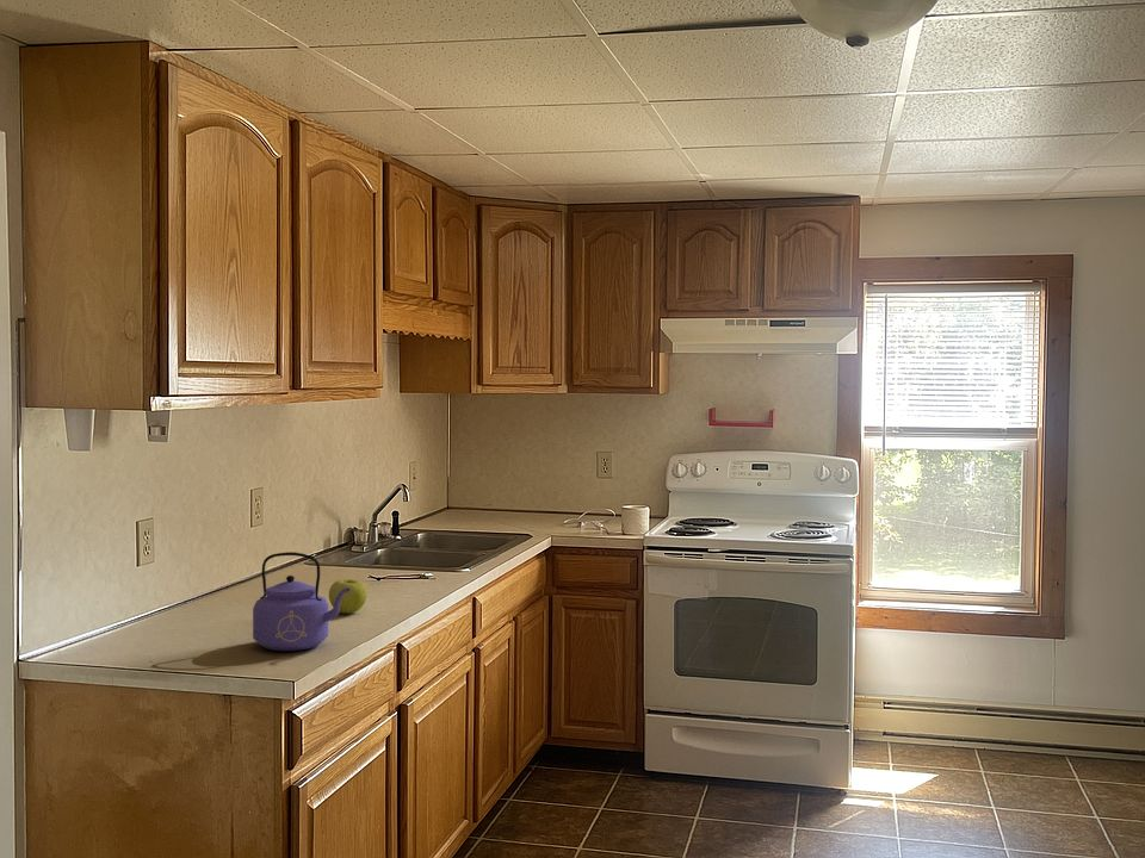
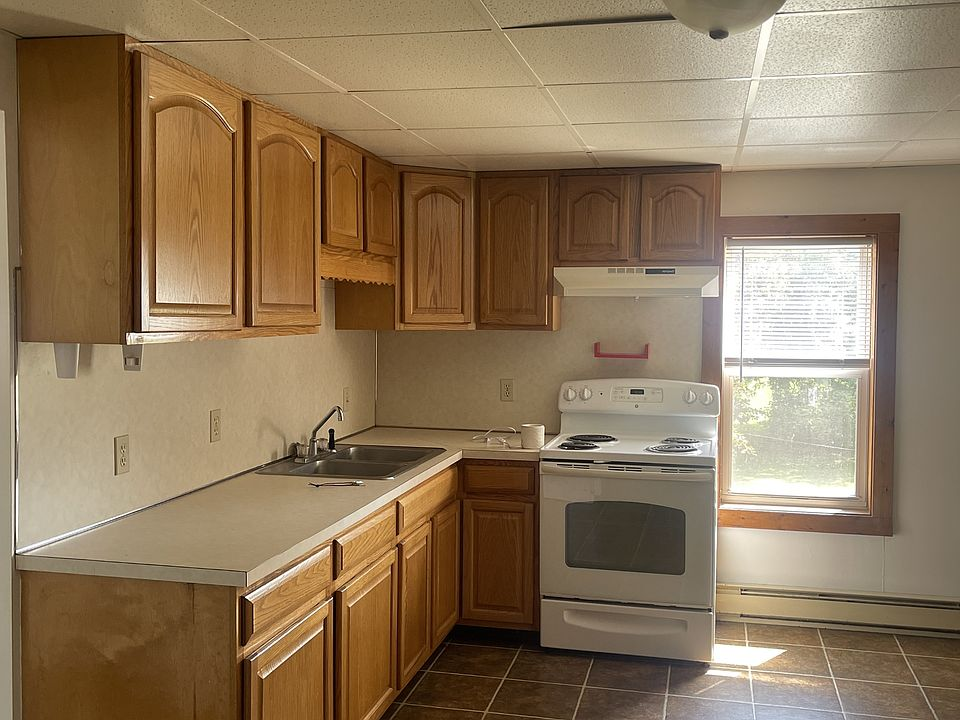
- apple [328,578,369,615]
- kettle [252,551,349,652]
